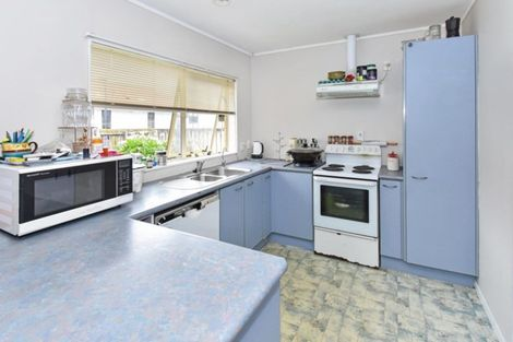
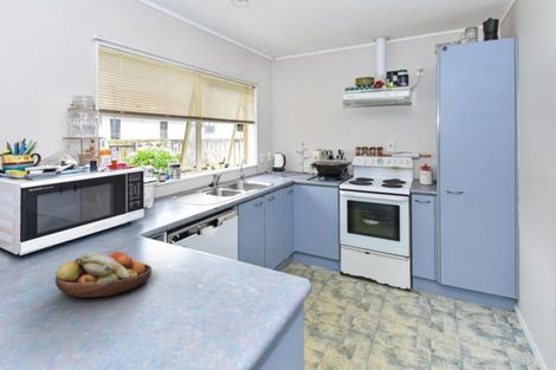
+ fruit bowl [54,251,153,299]
